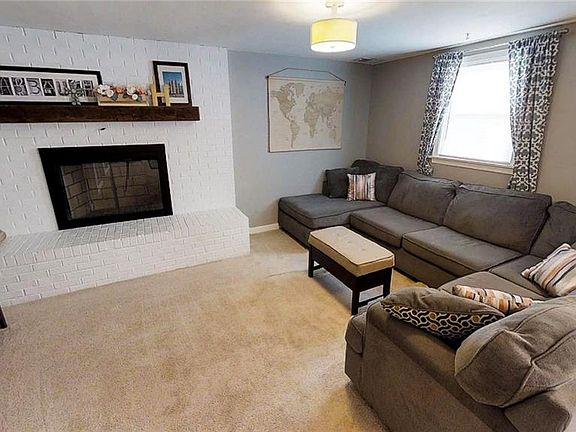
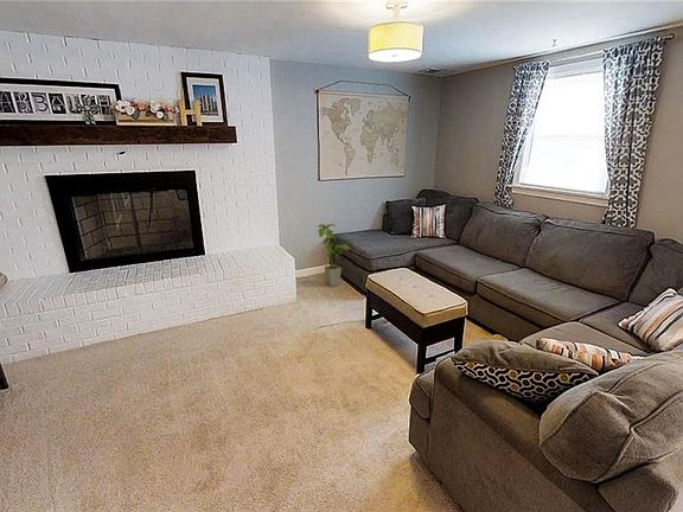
+ house plant [318,223,351,287]
